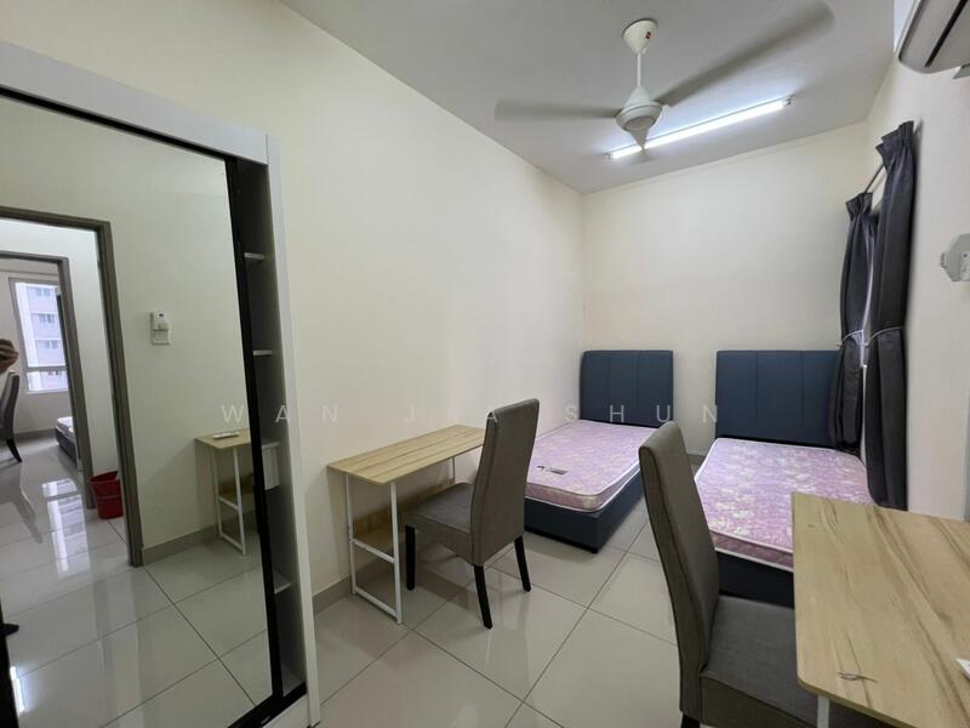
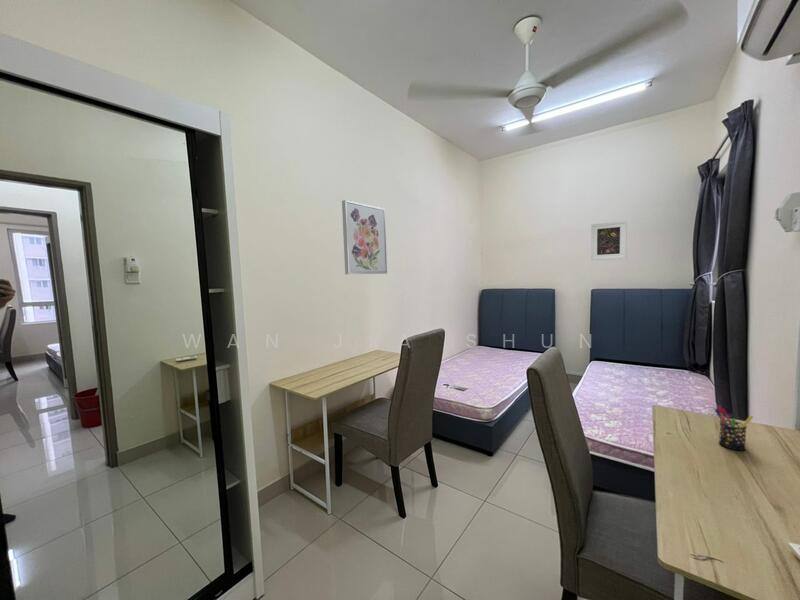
+ wall art [341,199,388,275]
+ pen holder [713,405,754,452]
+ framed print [590,220,628,261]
